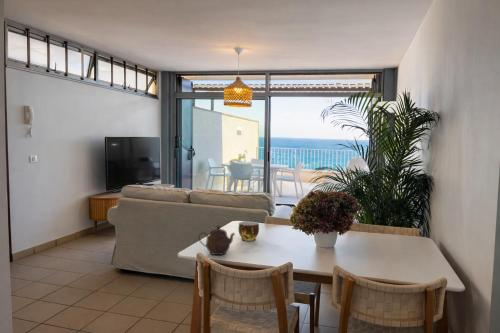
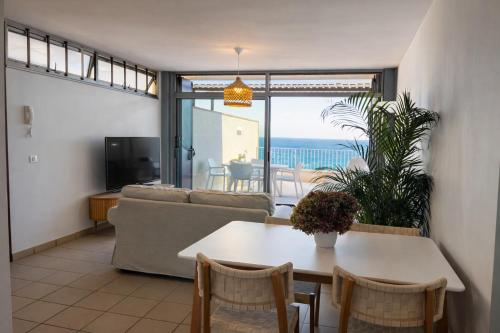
- teapot [197,225,236,256]
- cup [237,221,260,242]
